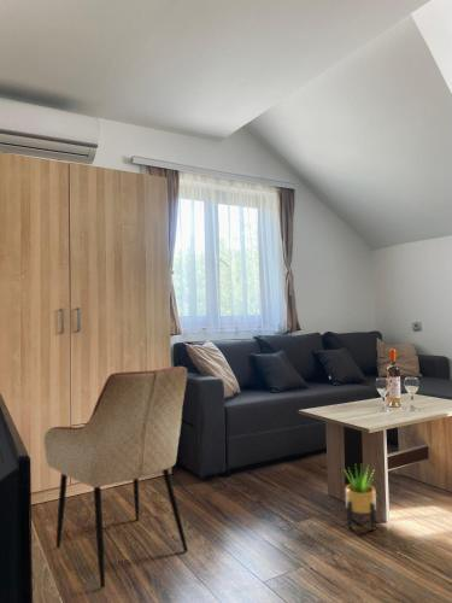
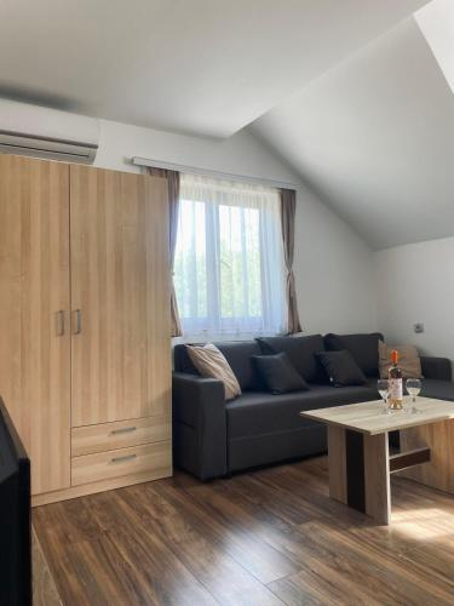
- potted plant [345,464,377,532]
- armchair [42,365,189,589]
